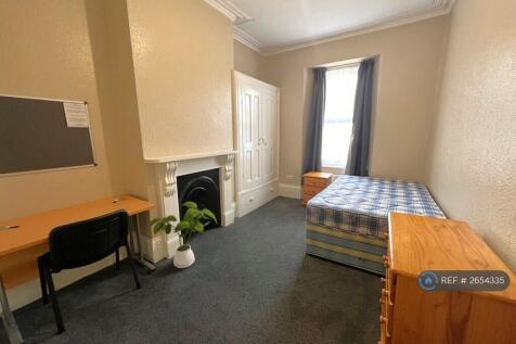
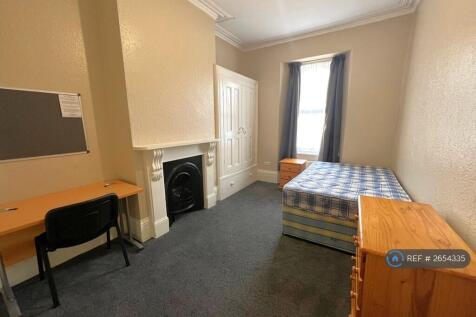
- house plant [145,201,218,269]
